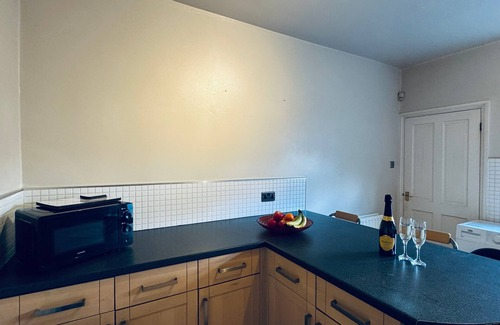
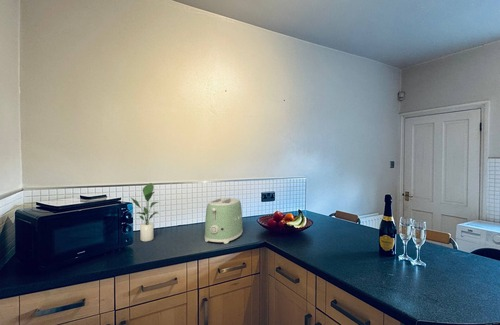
+ toaster [204,197,244,245]
+ potted plant [130,182,159,243]
